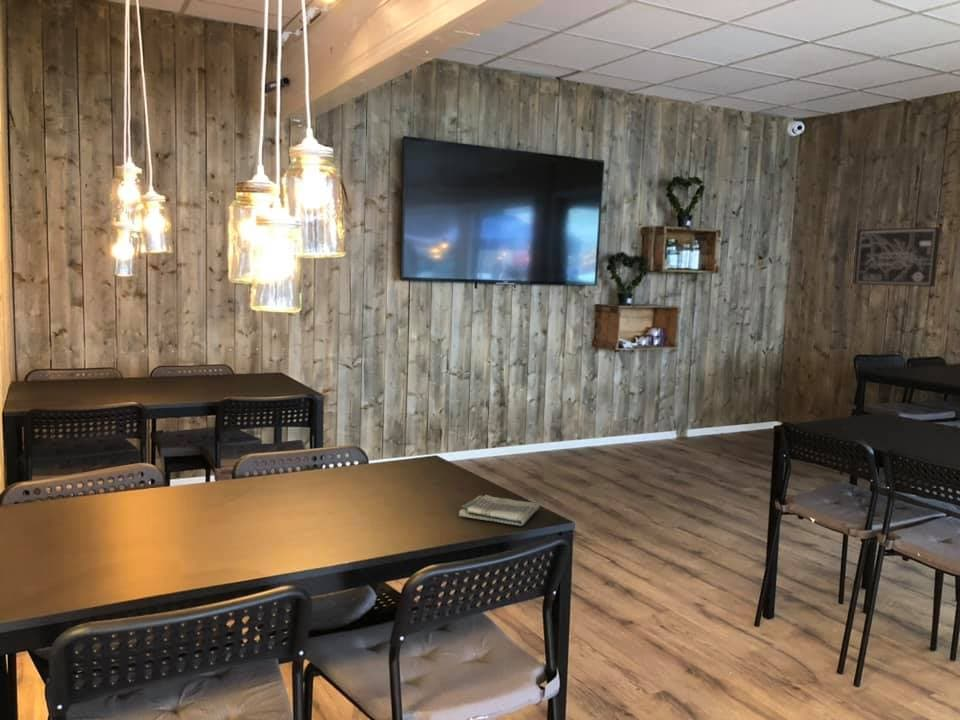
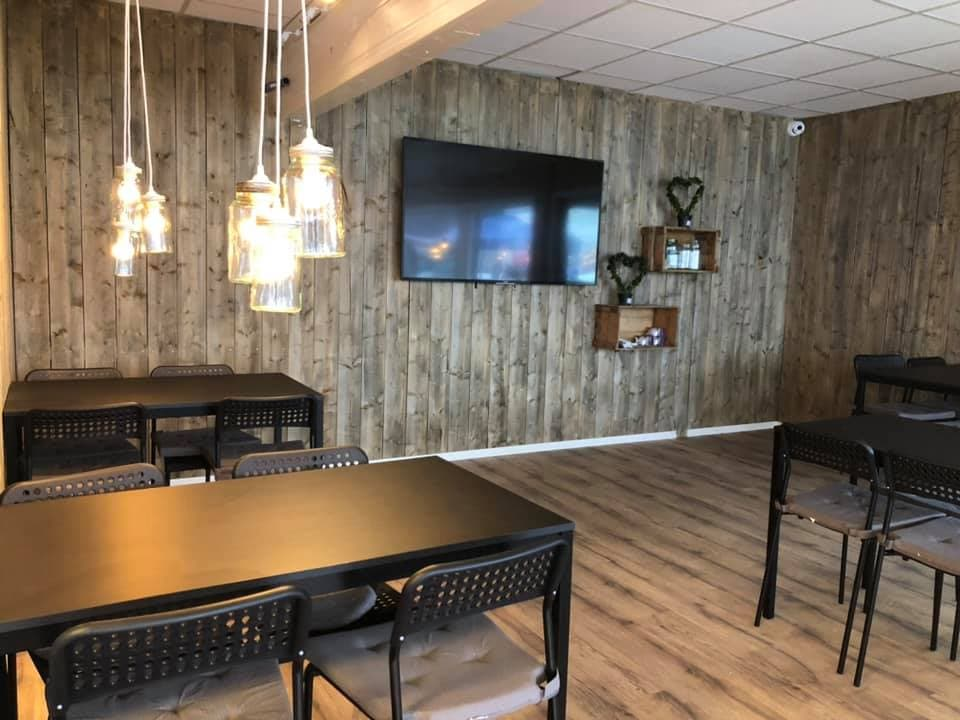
- dish towel [458,494,541,527]
- wall art [852,226,942,288]
